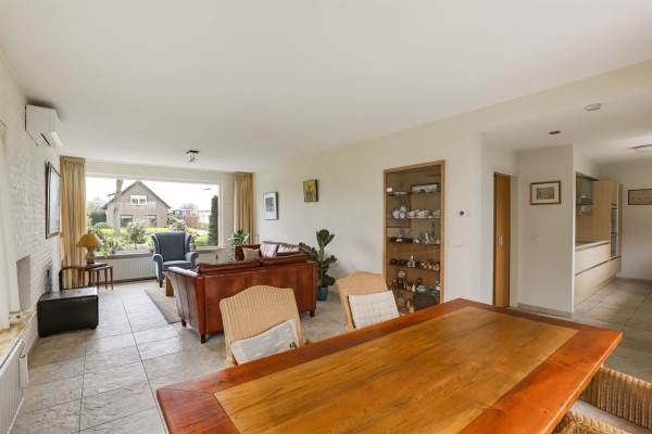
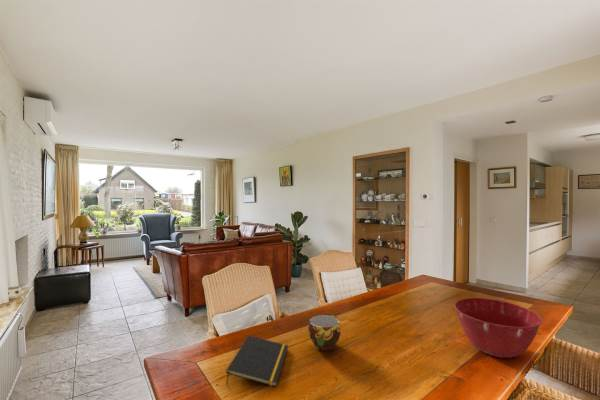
+ cup [307,314,342,352]
+ mixing bowl [454,297,543,359]
+ notepad [225,334,289,388]
